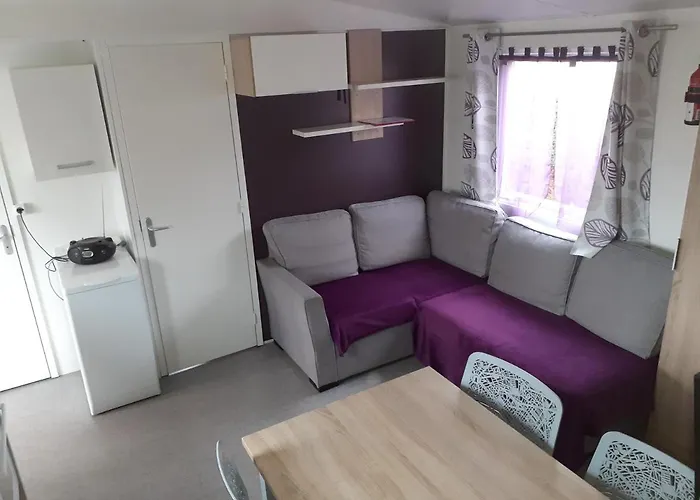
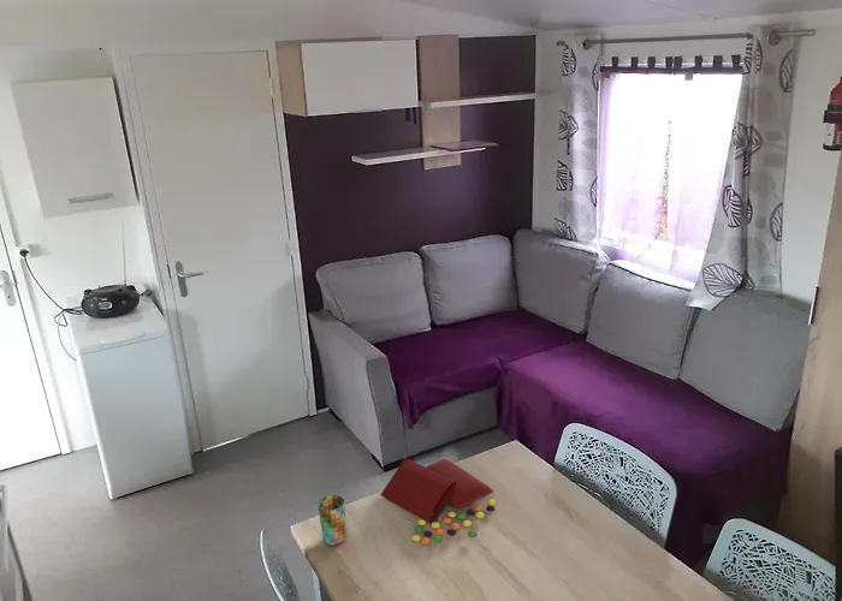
+ candy bag [380,457,497,546]
+ cup [316,494,348,547]
